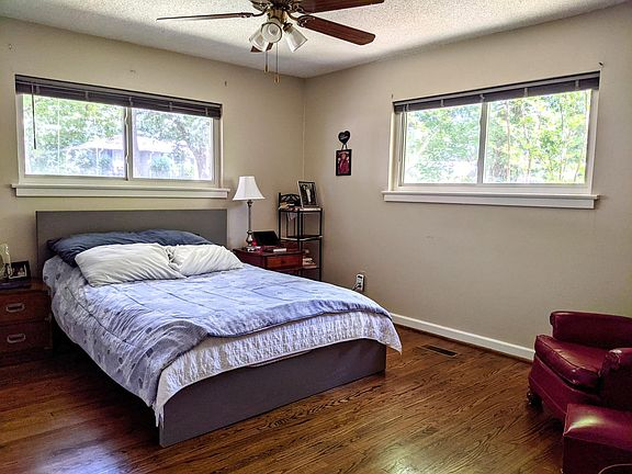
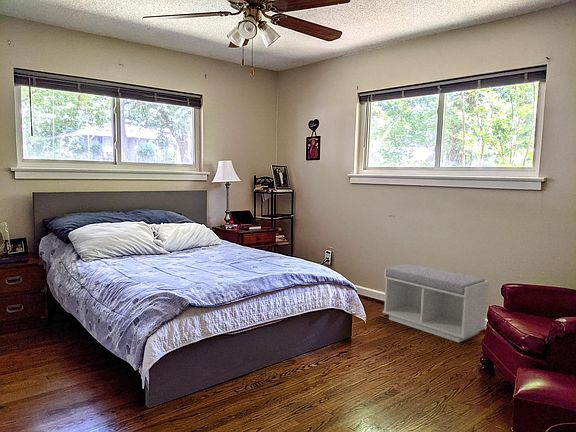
+ bench [382,263,490,343]
